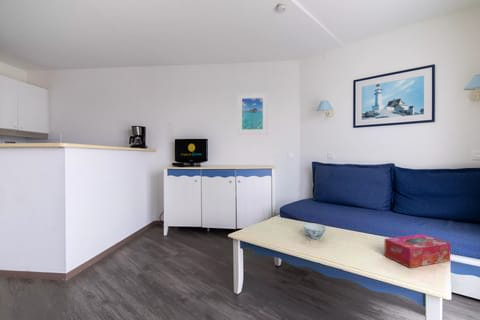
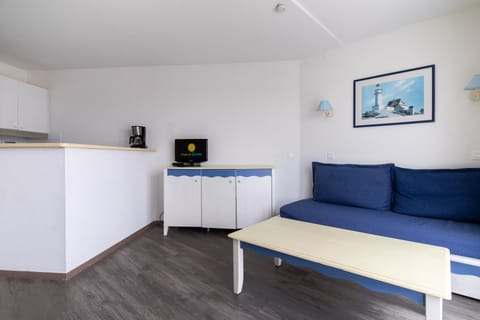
- tissue box [383,233,451,269]
- chinaware [303,222,327,240]
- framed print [236,92,269,136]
